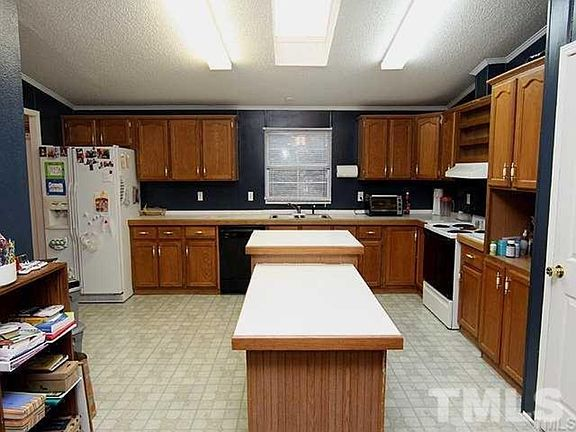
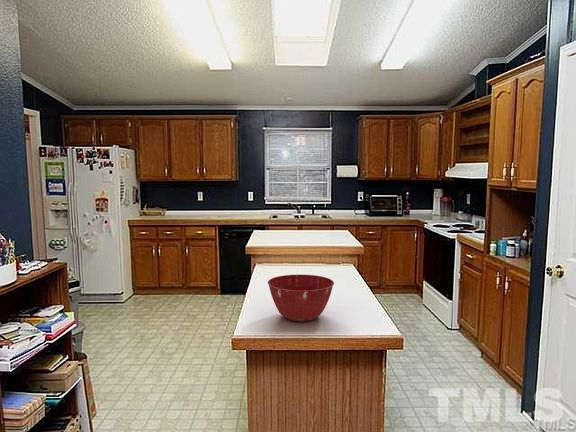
+ mixing bowl [267,274,335,323]
